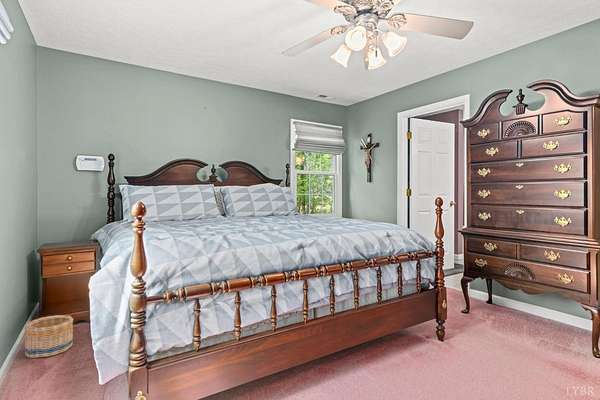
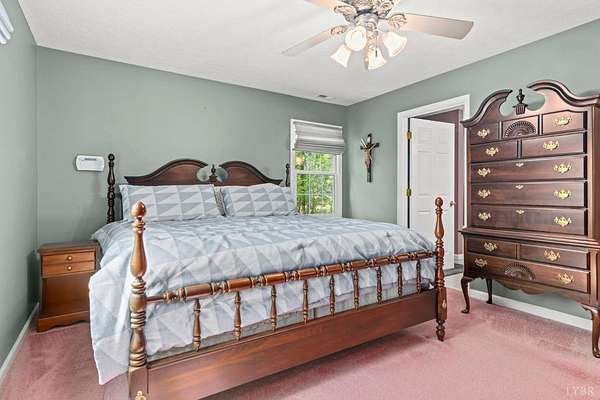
- basket [23,314,74,359]
